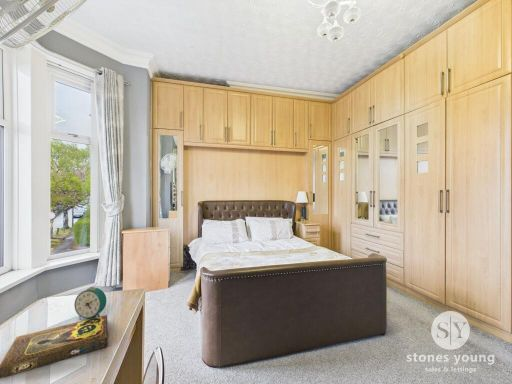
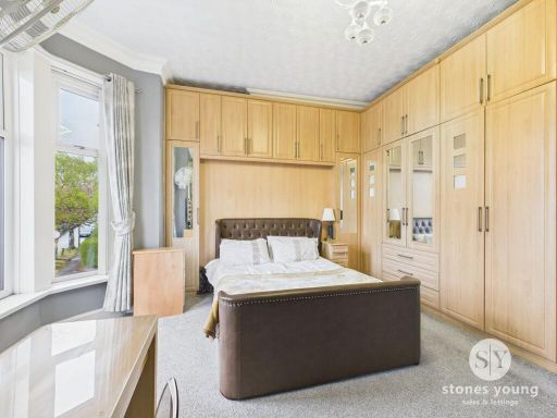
- book [0,314,109,379]
- alarm clock [73,286,107,319]
